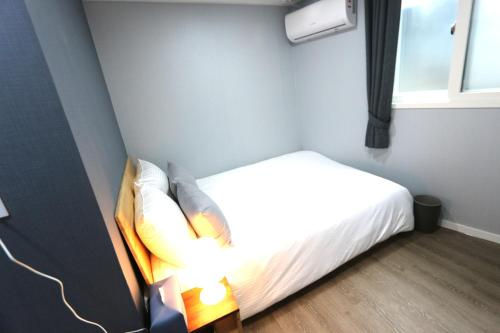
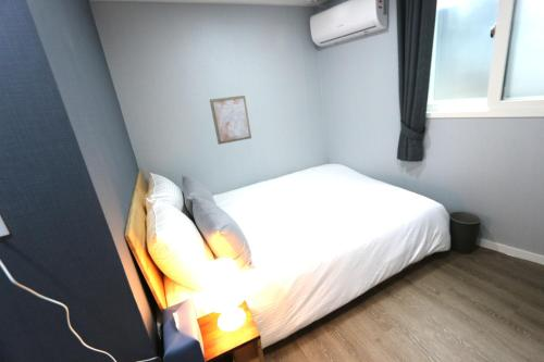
+ wall art [209,95,252,146]
